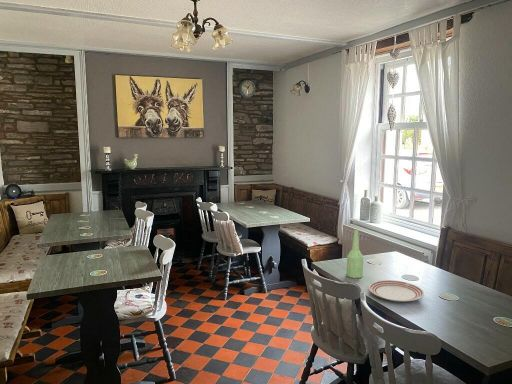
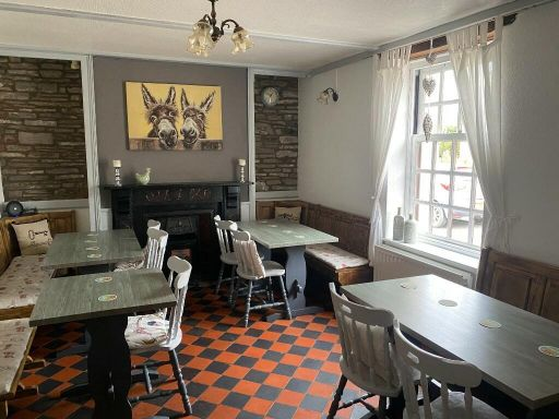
- bottle [346,228,364,279]
- dinner plate [368,279,425,303]
